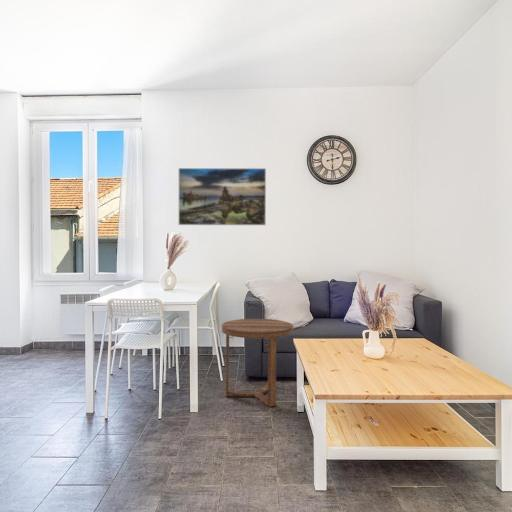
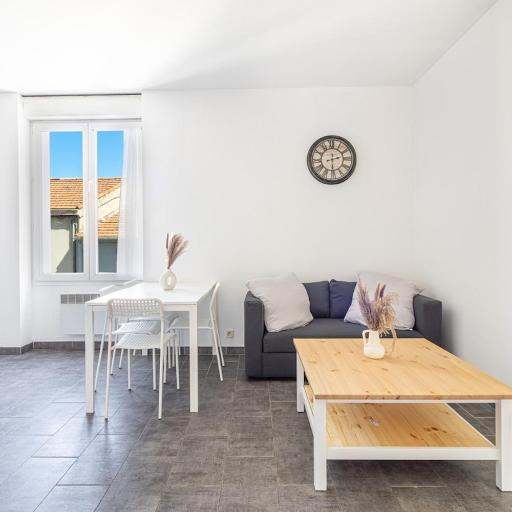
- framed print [178,167,267,226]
- side table [221,318,294,408]
